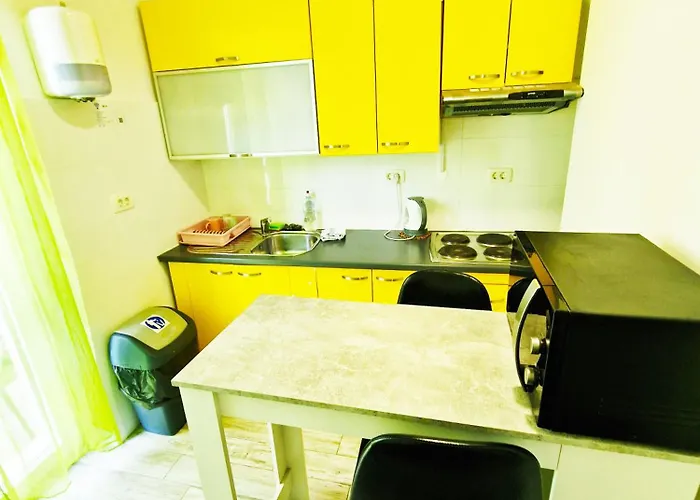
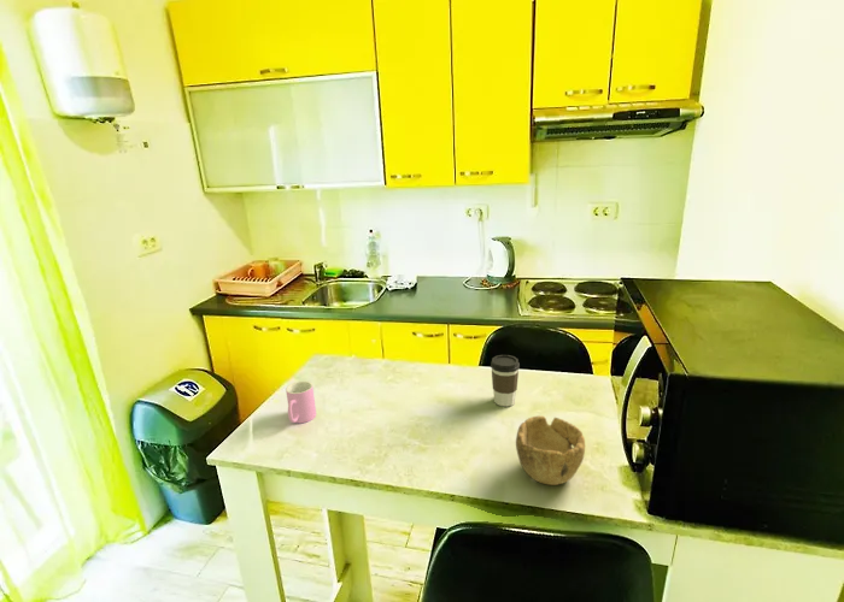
+ coffee cup [490,354,521,407]
+ bowl [515,415,586,486]
+ cup [285,380,317,424]
